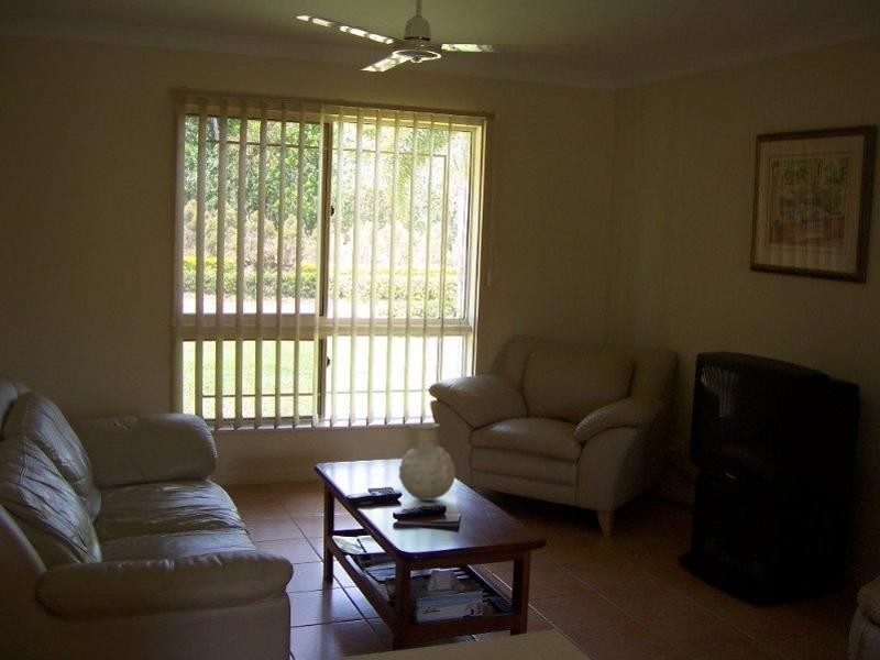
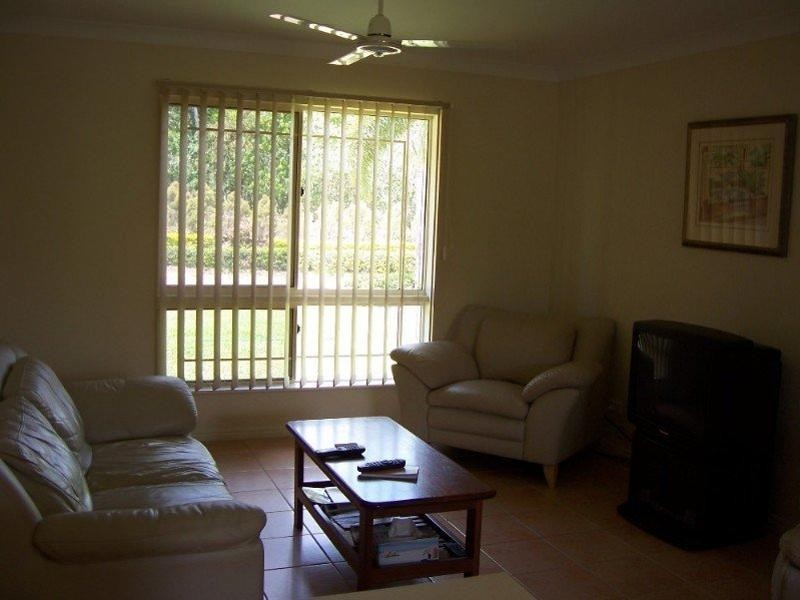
- vase [398,422,457,502]
